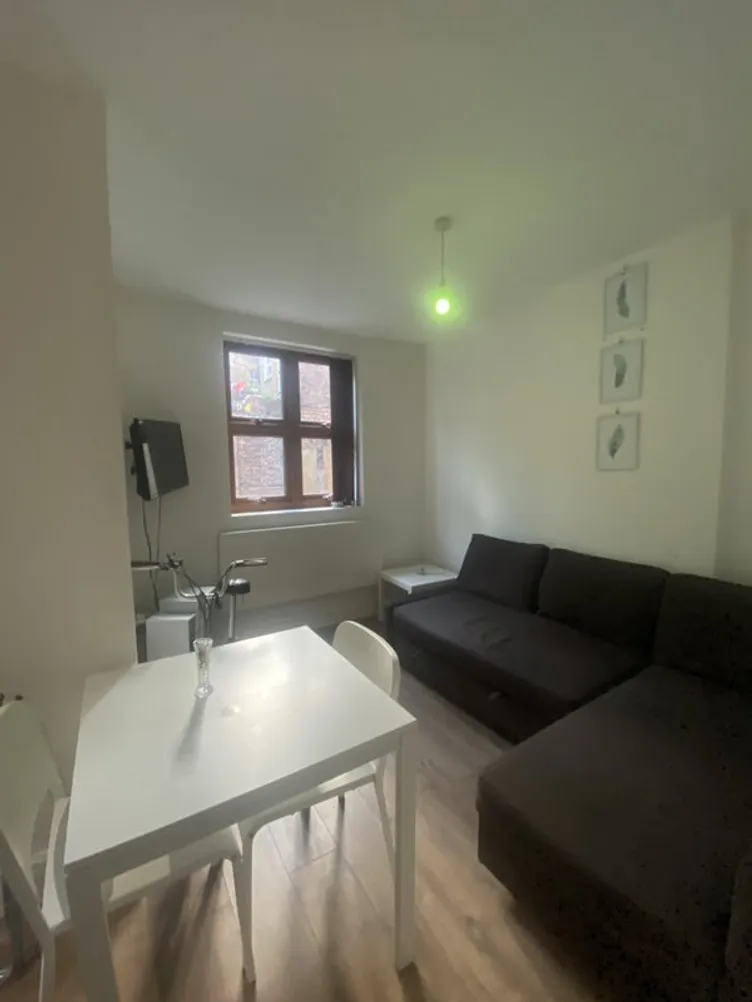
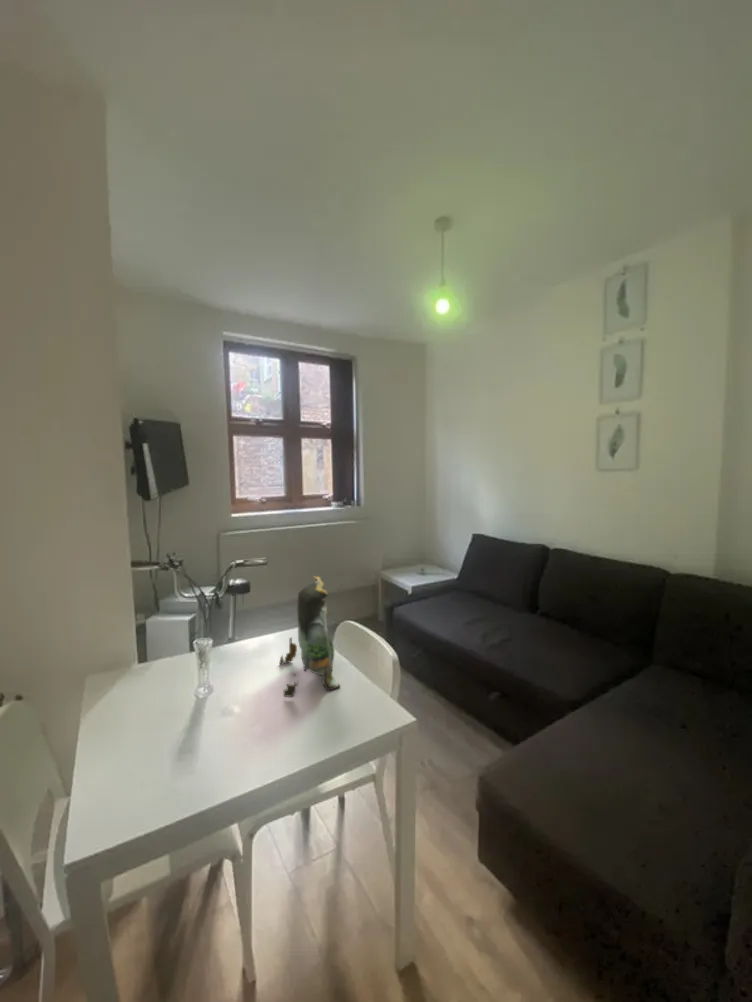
+ plant [279,575,341,698]
